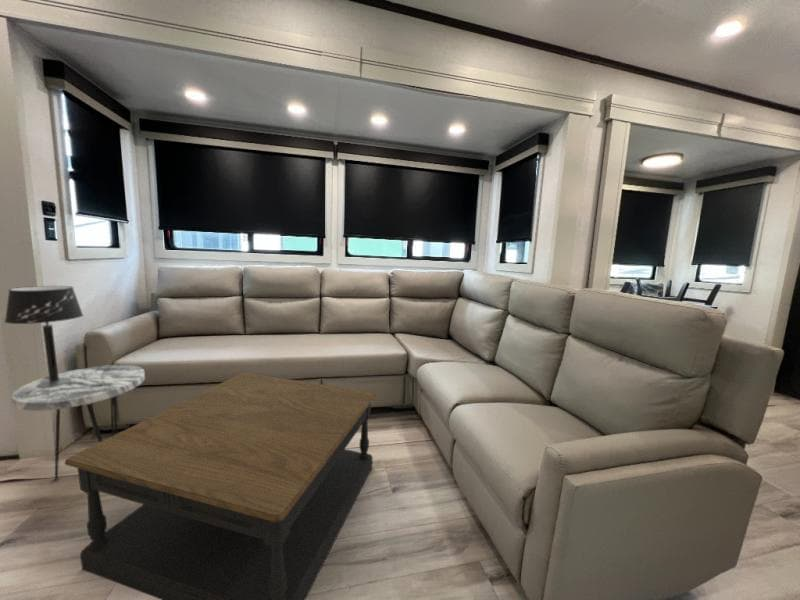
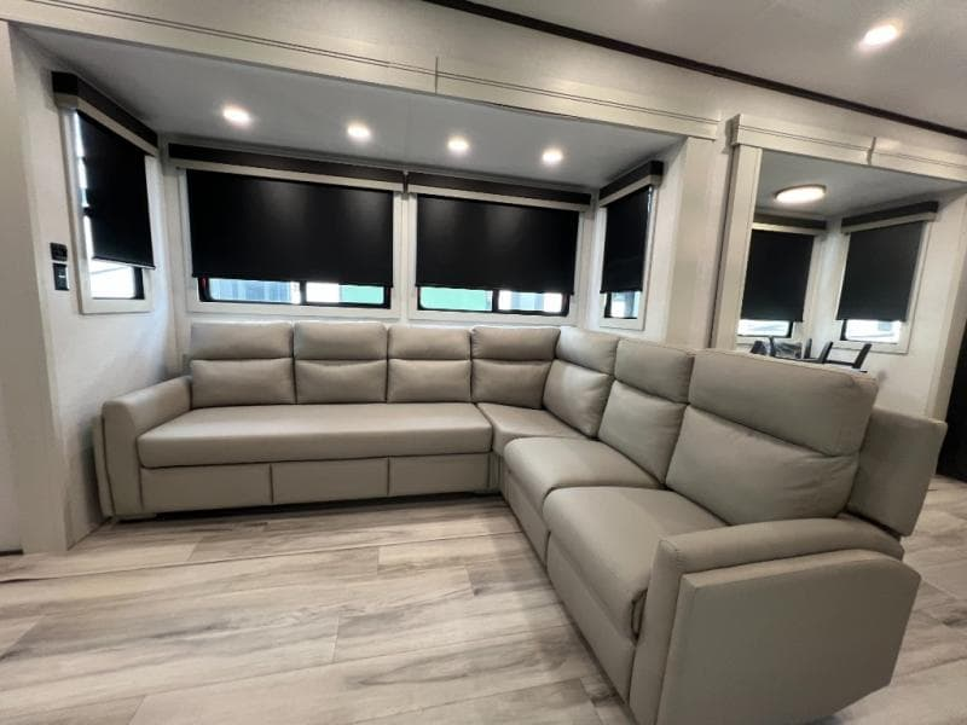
- table lamp [4,285,84,388]
- side table [10,364,146,481]
- coffee table [64,372,377,600]
